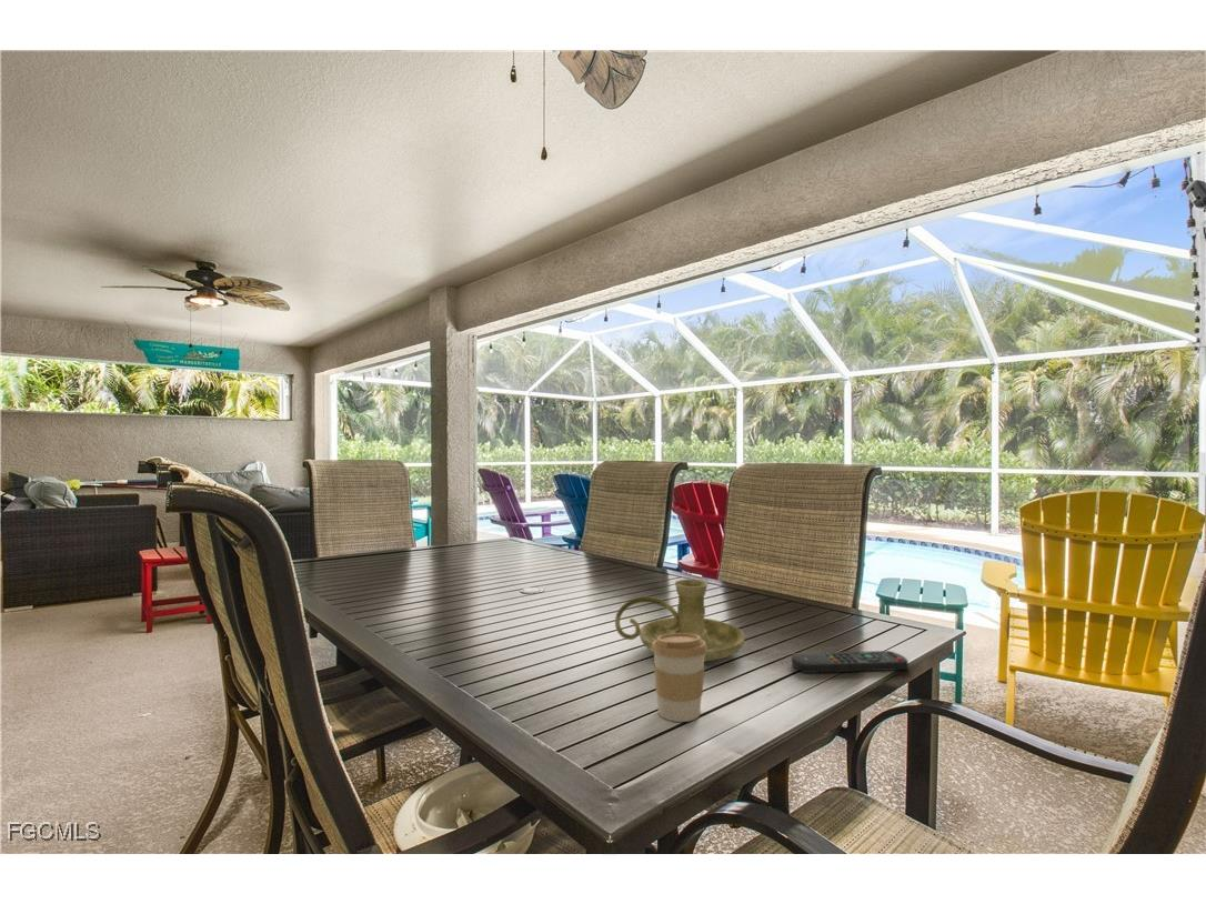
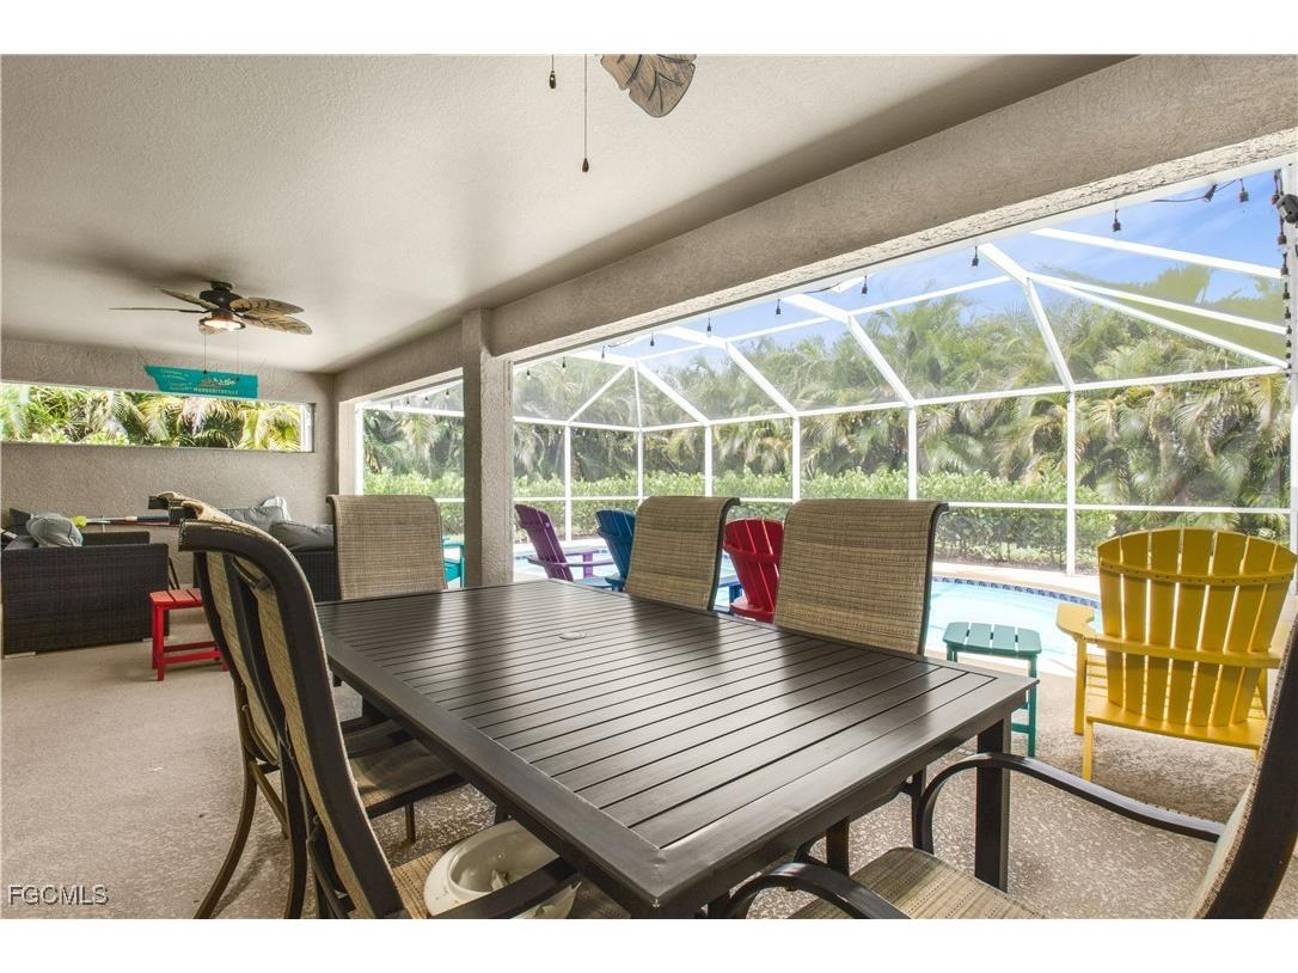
- candle holder [614,579,746,662]
- remote control [791,650,909,674]
- coffee cup [651,633,707,723]
